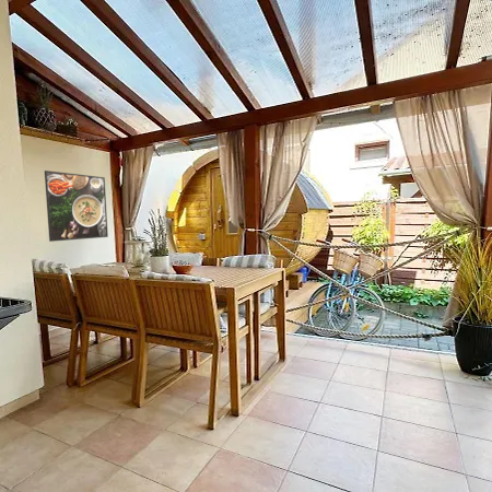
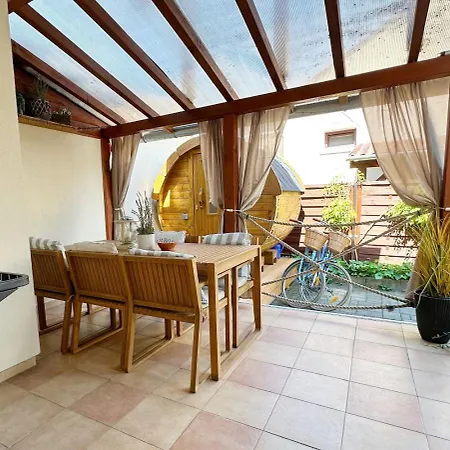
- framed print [44,169,109,243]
